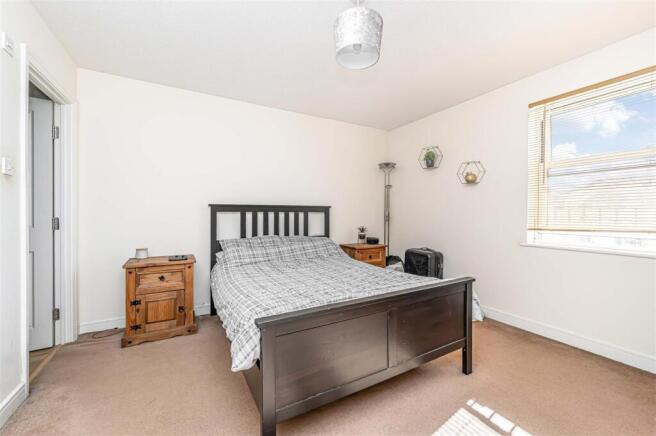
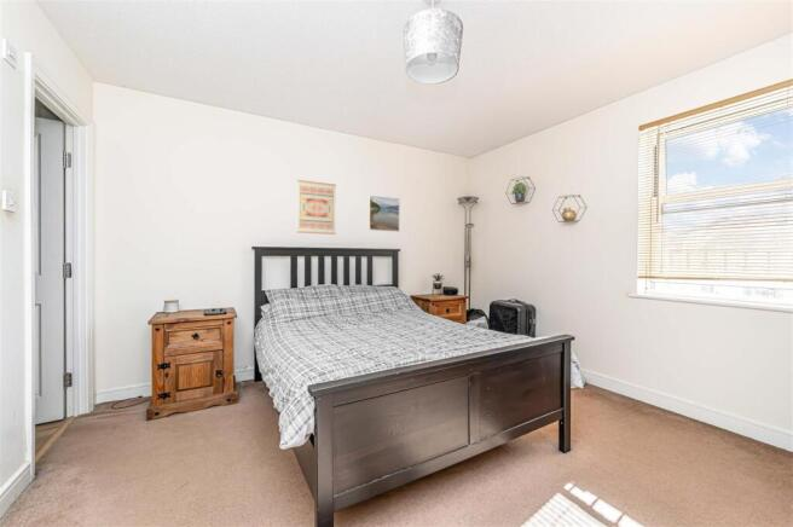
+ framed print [367,195,401,233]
+ wall art [296,179,337,236]
